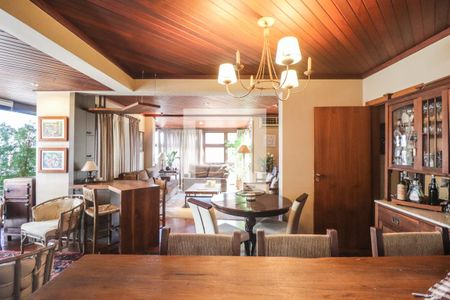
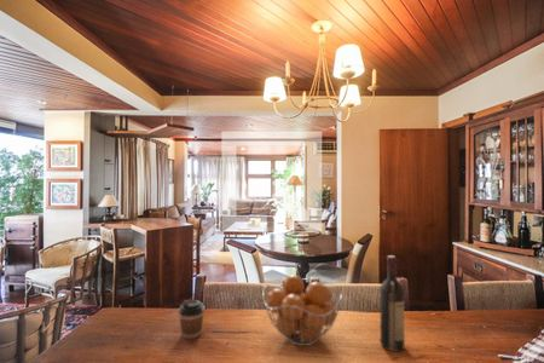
+ fruit basket [261,273,343,347]
+ wine bottle [380,254,406,353]
+ coffee cup [178,299,206,340]
